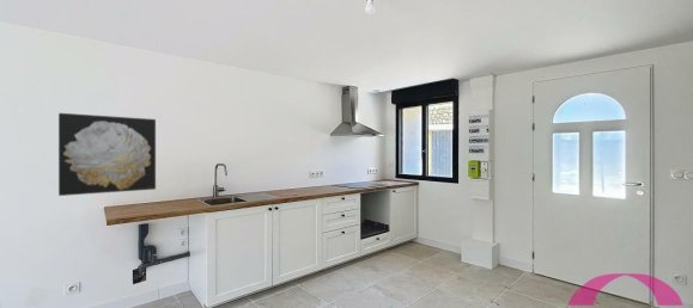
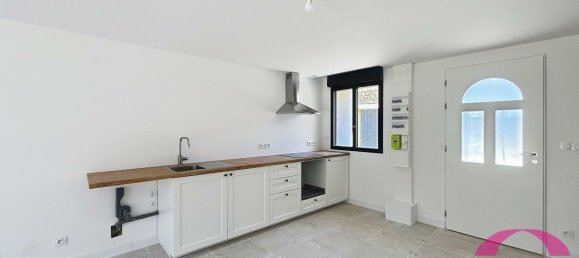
- wall art [57,112,157,197]
